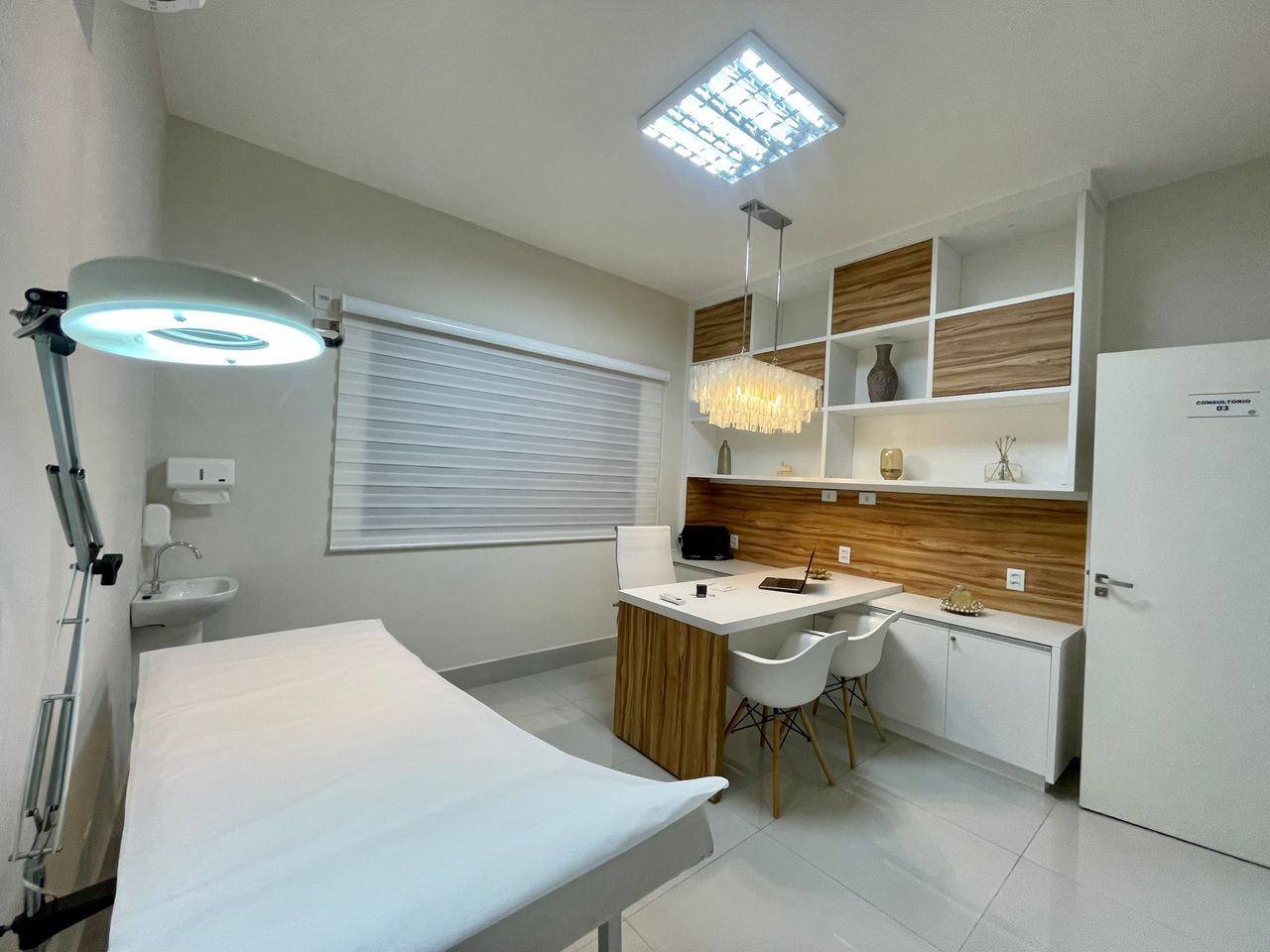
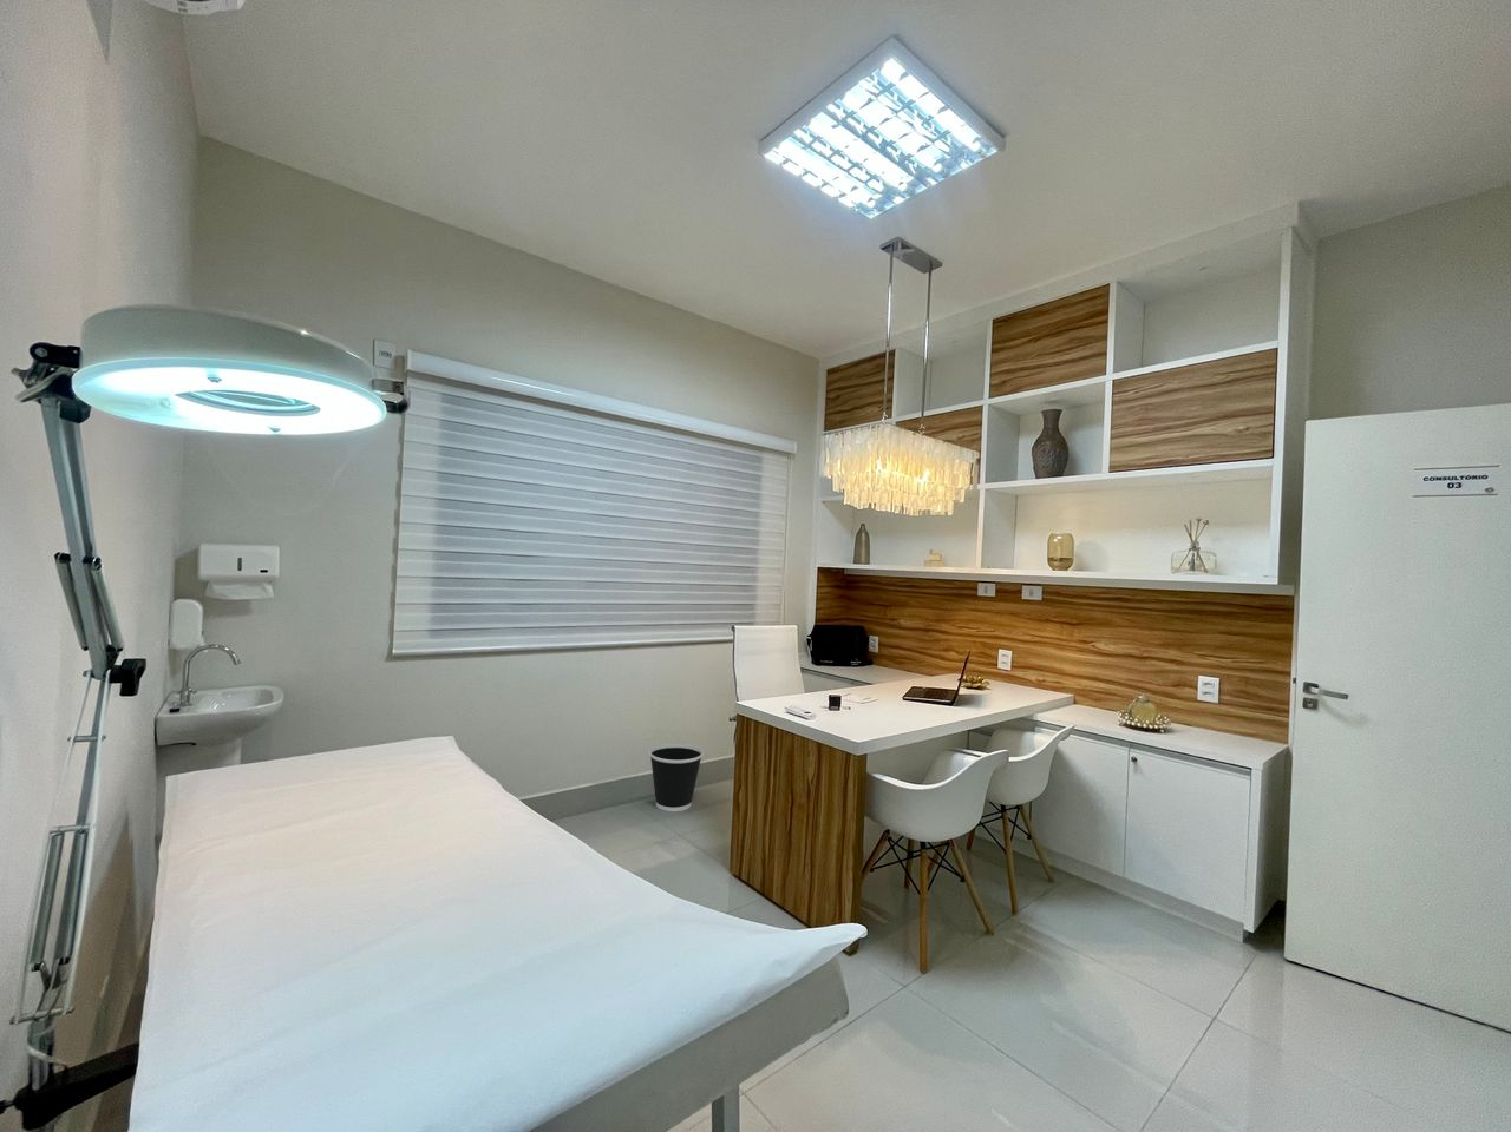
+ wastebasket [648,743,704,812]
